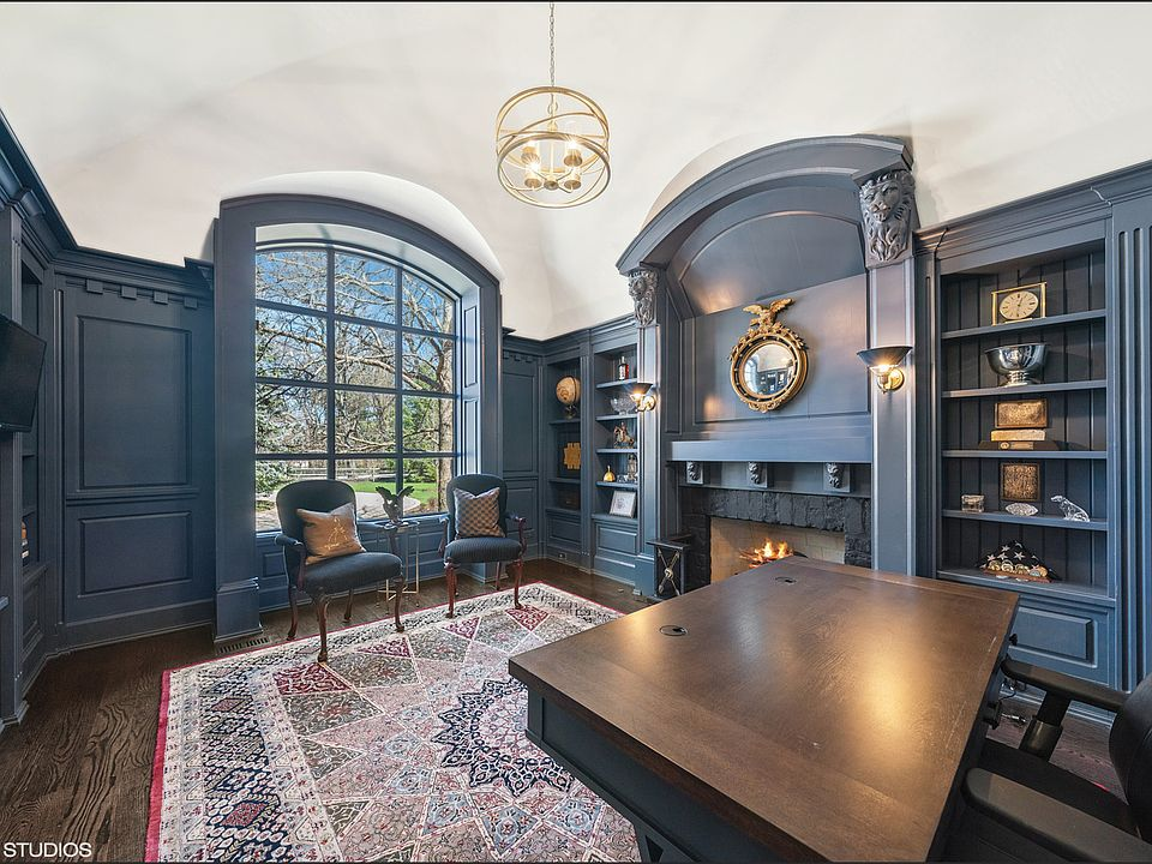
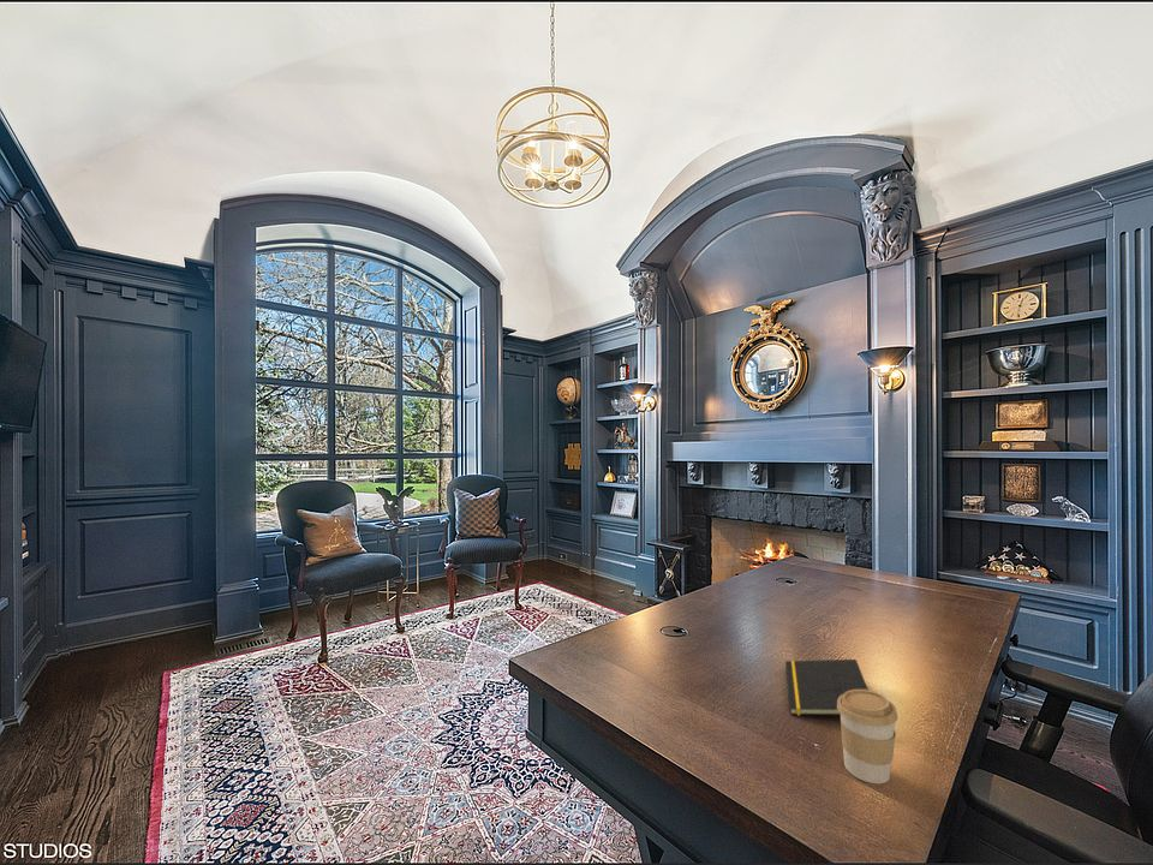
+ notepad [784,658,870,716]
+ coffee cup [837,690,898,785]
